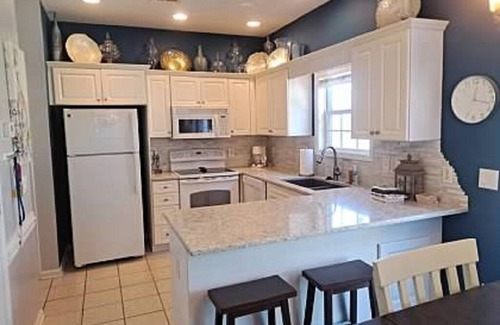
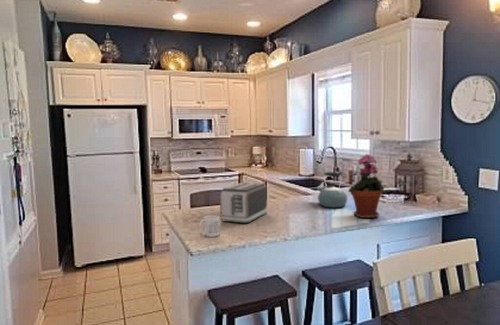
+ mug [198,214,221,238]
+ toaster [219,181,268,224]
+ kettle [316,171,348,209]
+ potted plant [348,153,386,219]
